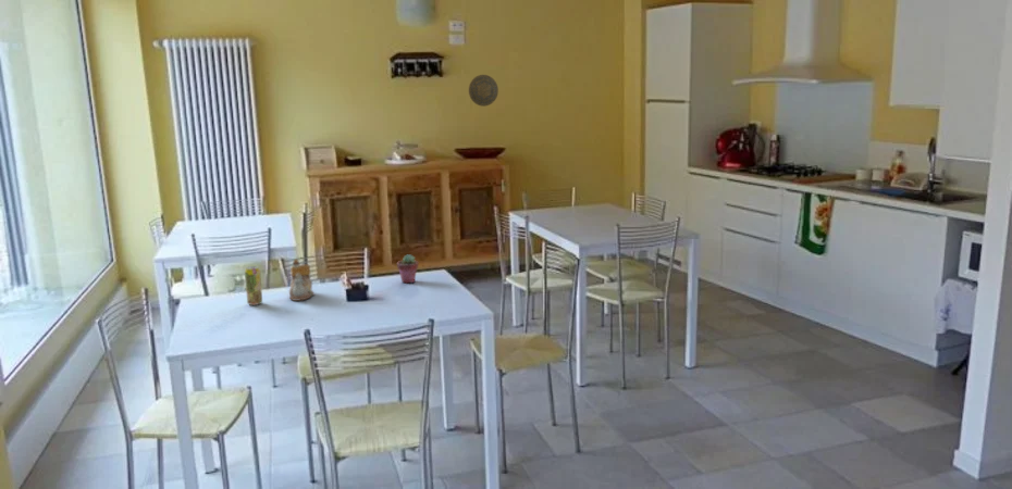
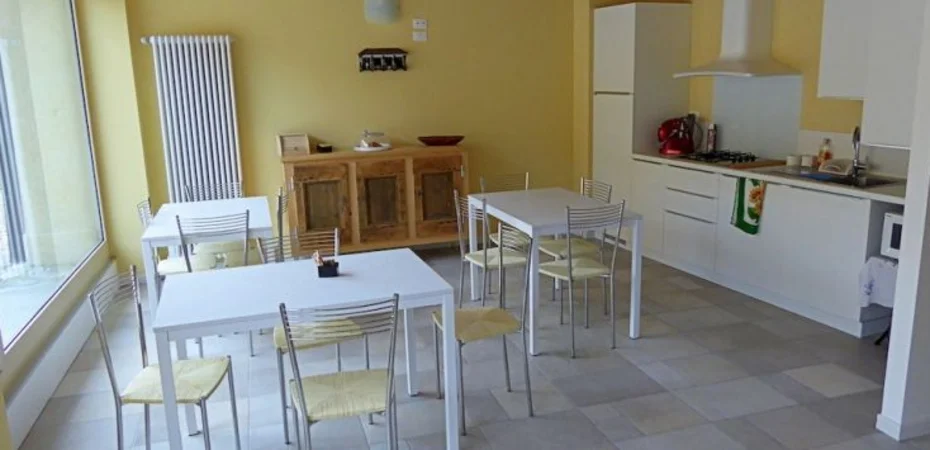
- potted succulent [396,253,419,284]
- beverage can [244,265,263,306]
- decorative plate [468,74,499,108]
- teapot [288,258,316,302]
